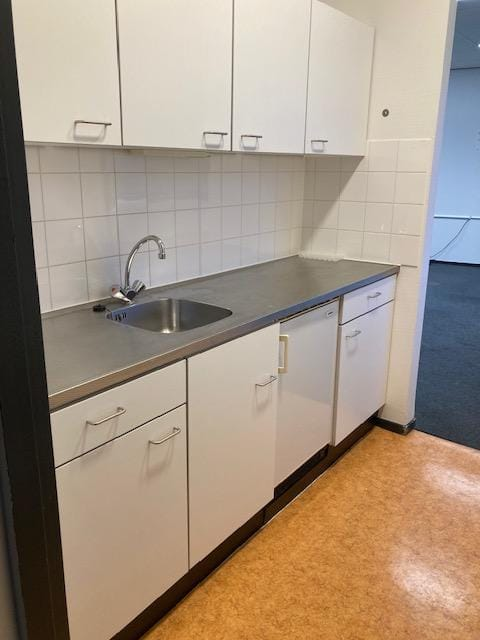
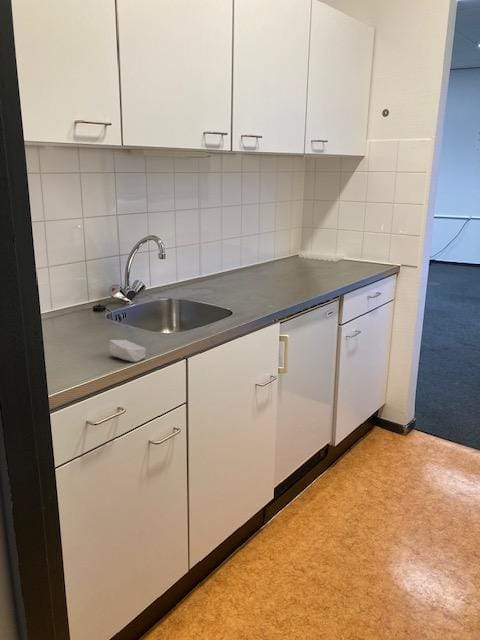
+ soap bar [108,339,147,363]
